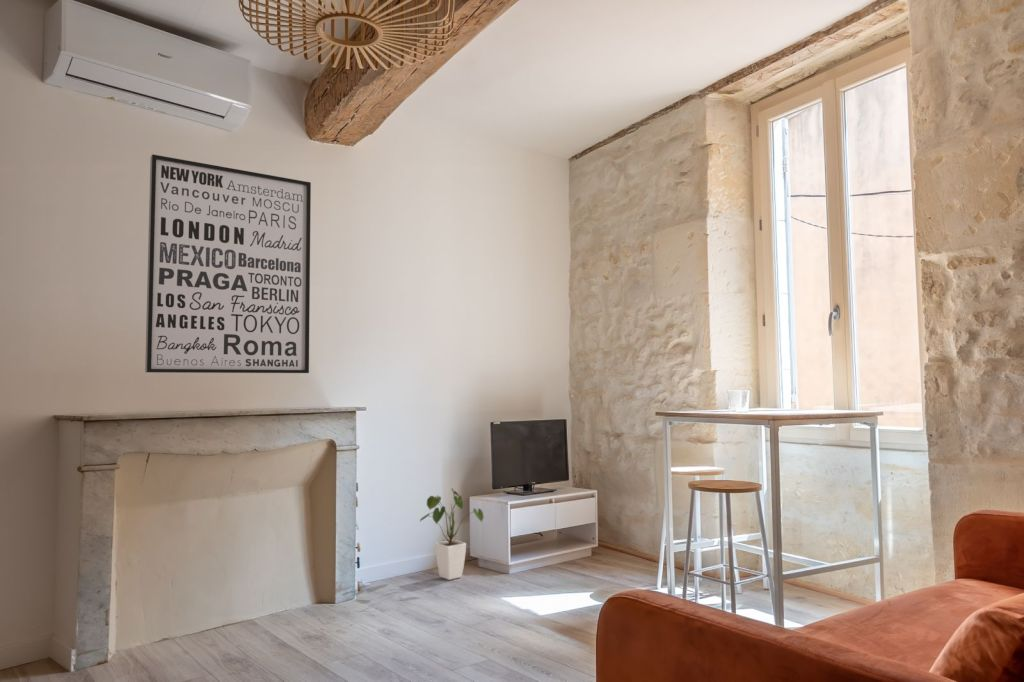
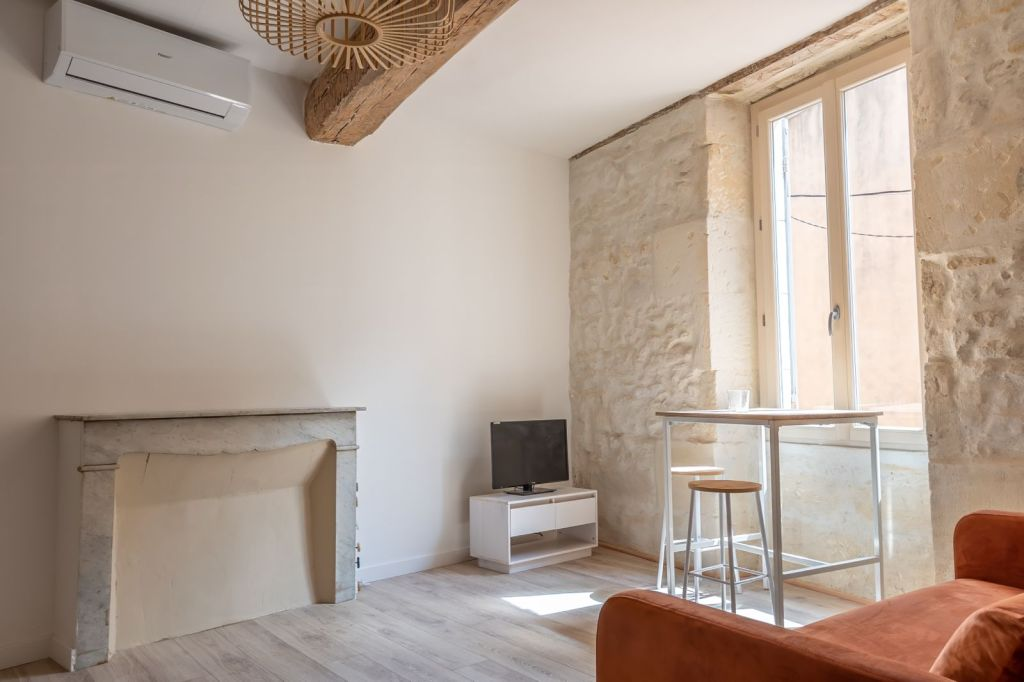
- house plant [419,487,485,581]
- wall art [144,153,312,374]
